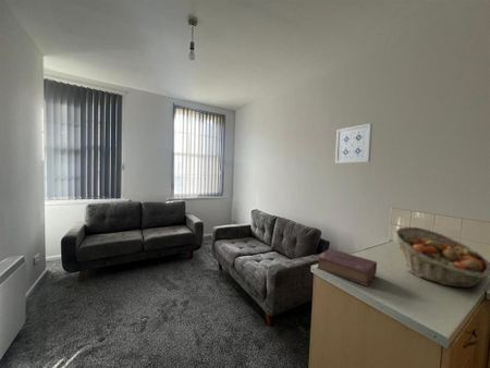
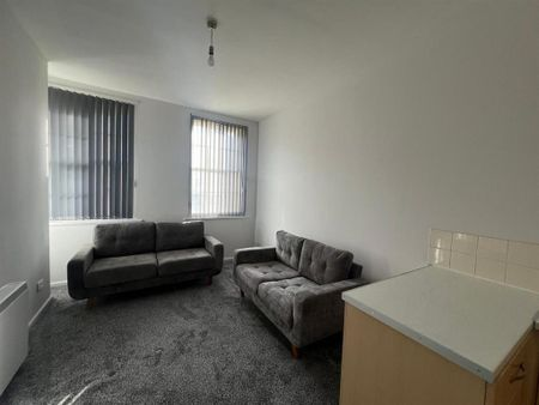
- wall art [334,122,373,164]
- book [316,247,378,287]
- fruit basket [392,225,490,289]
